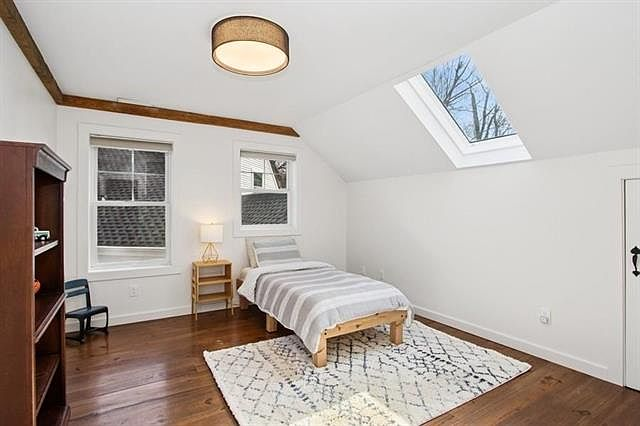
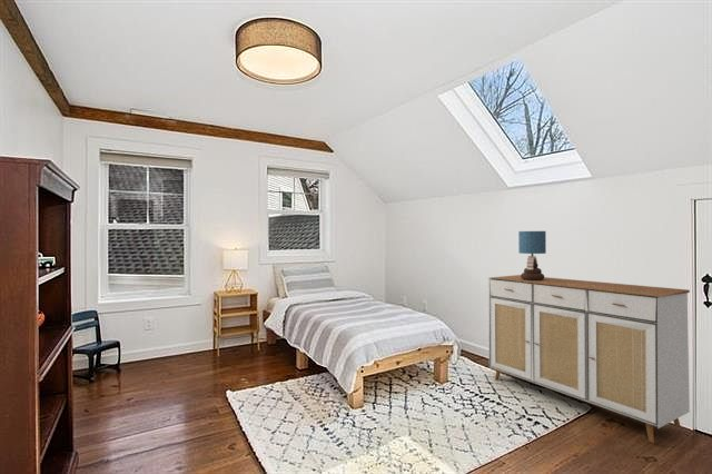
+ sideboard [487,274,691,444]
+ table lamp [517,230,547,280]
